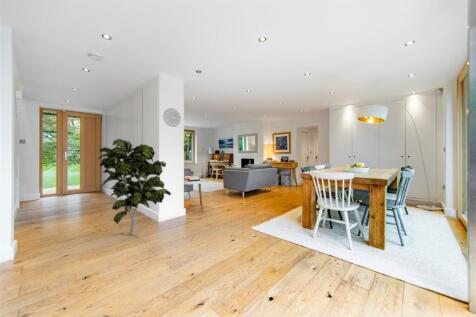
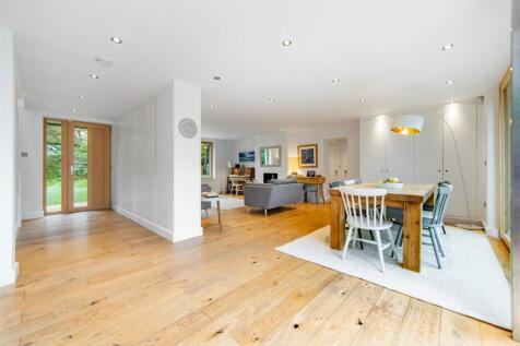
- indoor plant [98,138,172,236]
